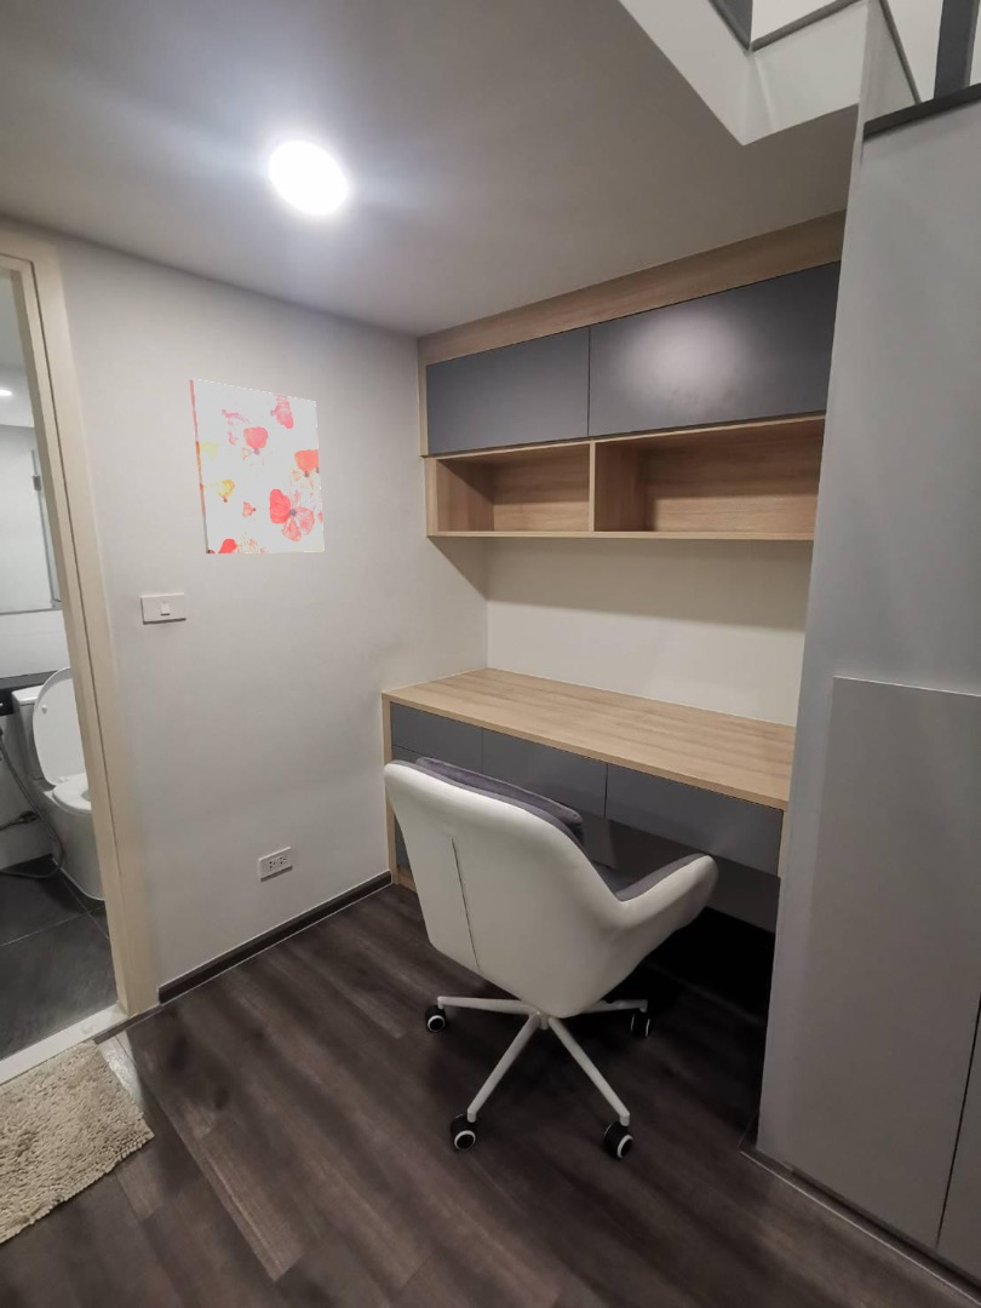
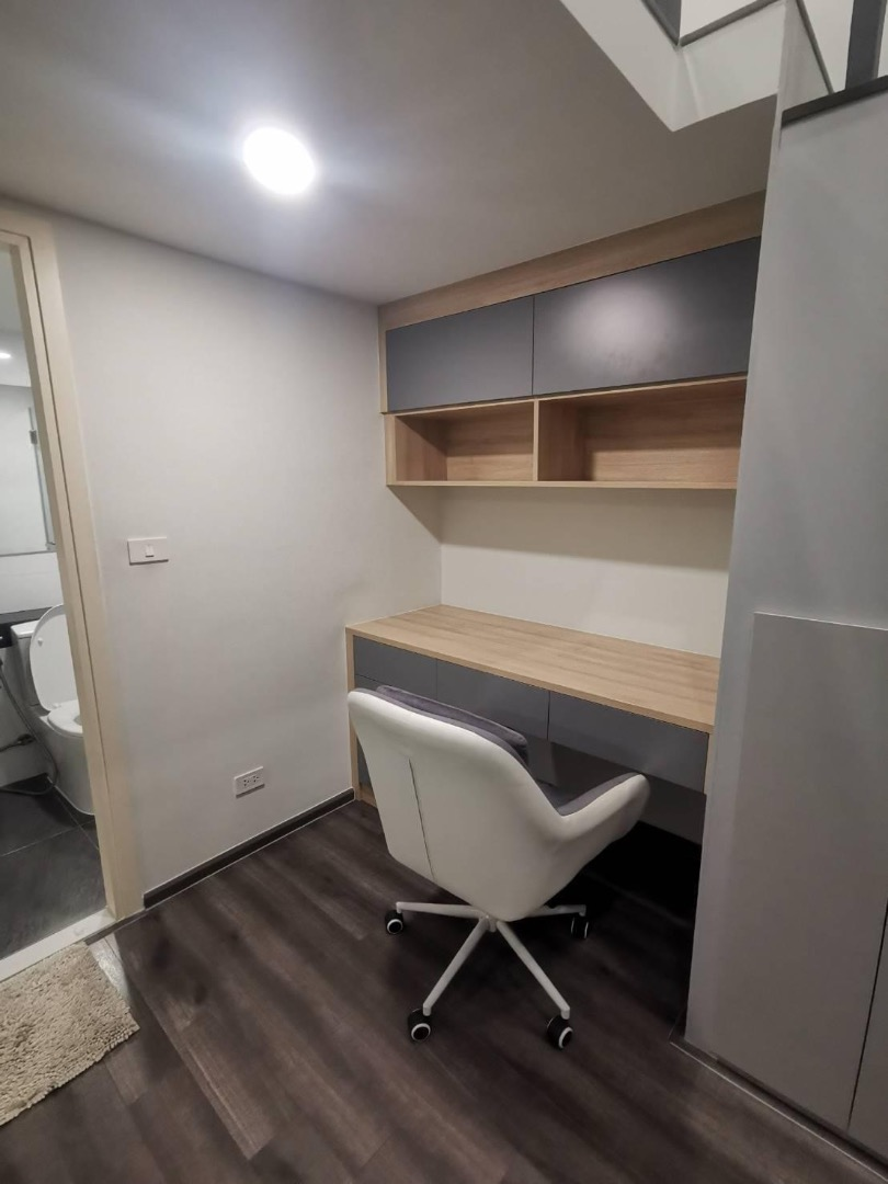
- wall art [189,378,325,555]
